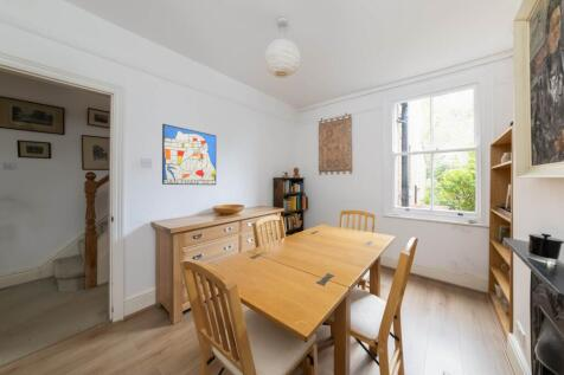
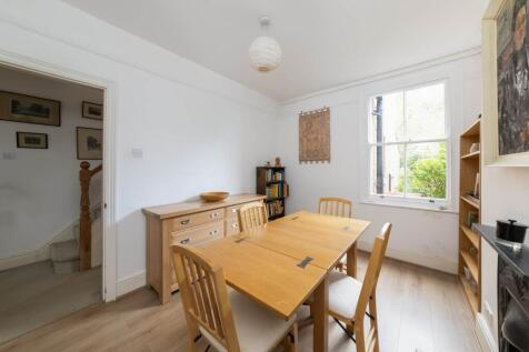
- wall art [161,123,217,186]
